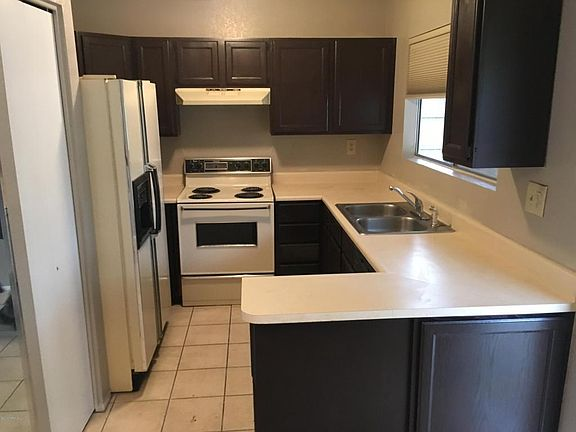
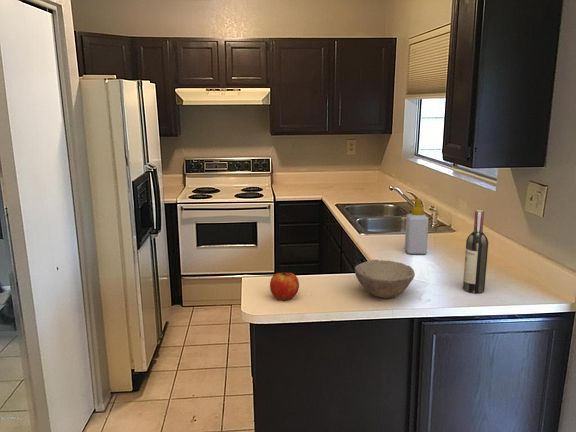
+ wine bottle [462,209,489,294]
+ apple [269,271,300,301]
+ soap bottle [404,198,430,255]
+ bowl [354,259,416,299]
